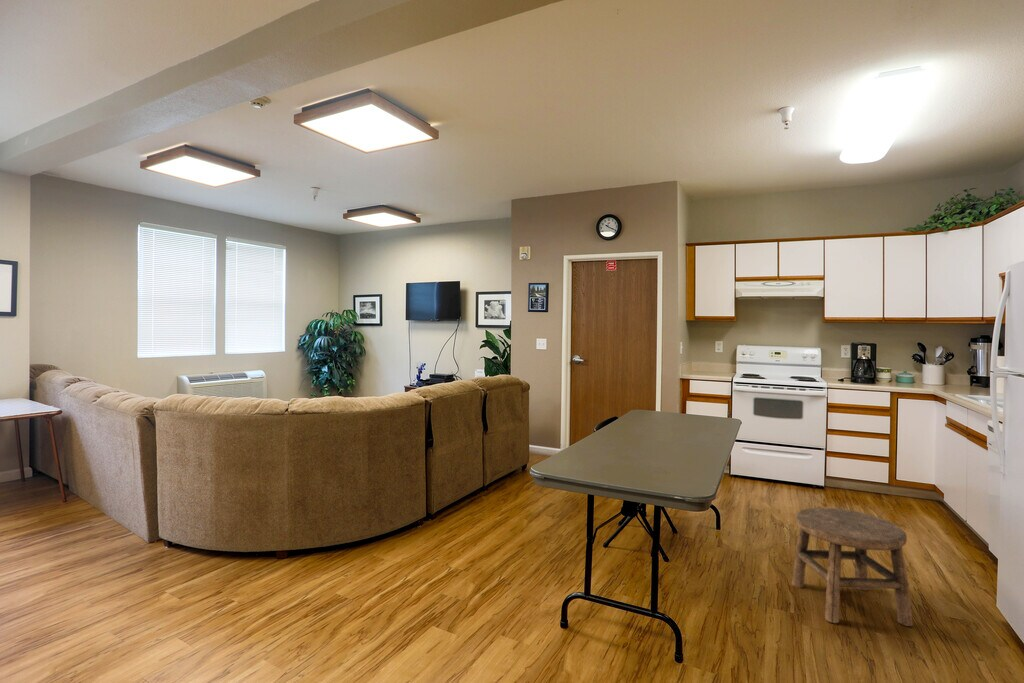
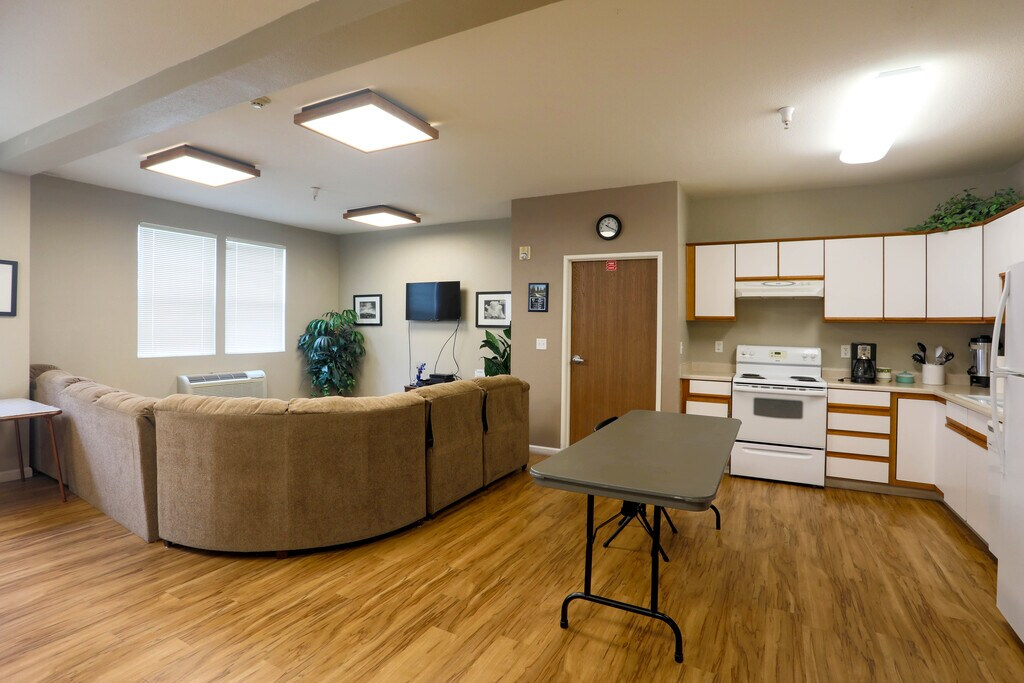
- stool [791,507,914,627]
